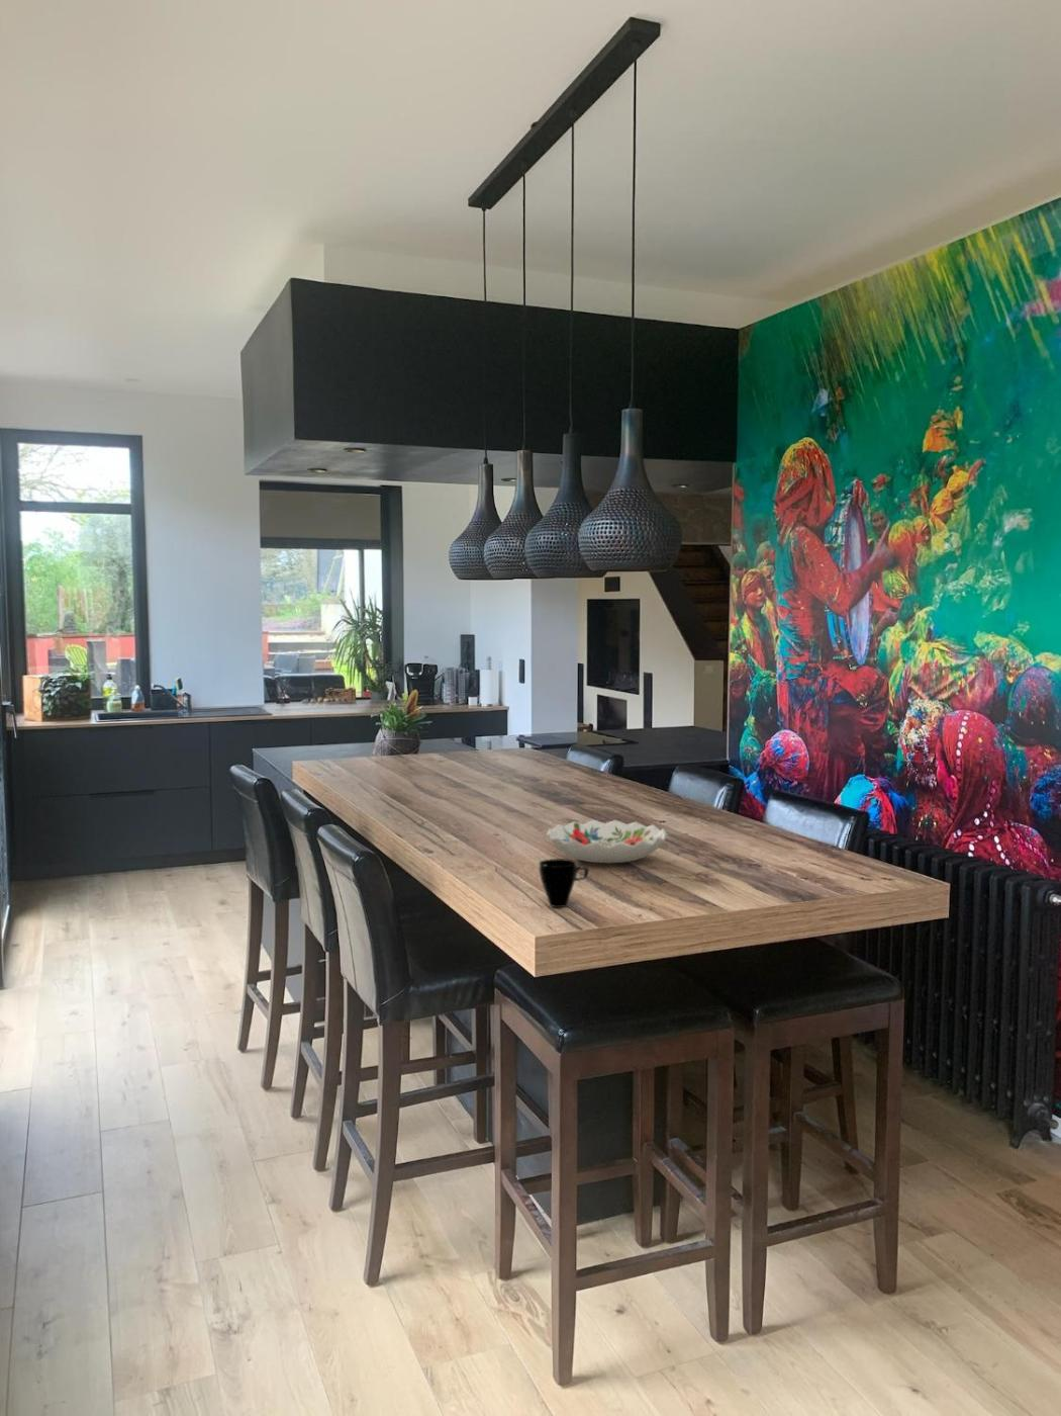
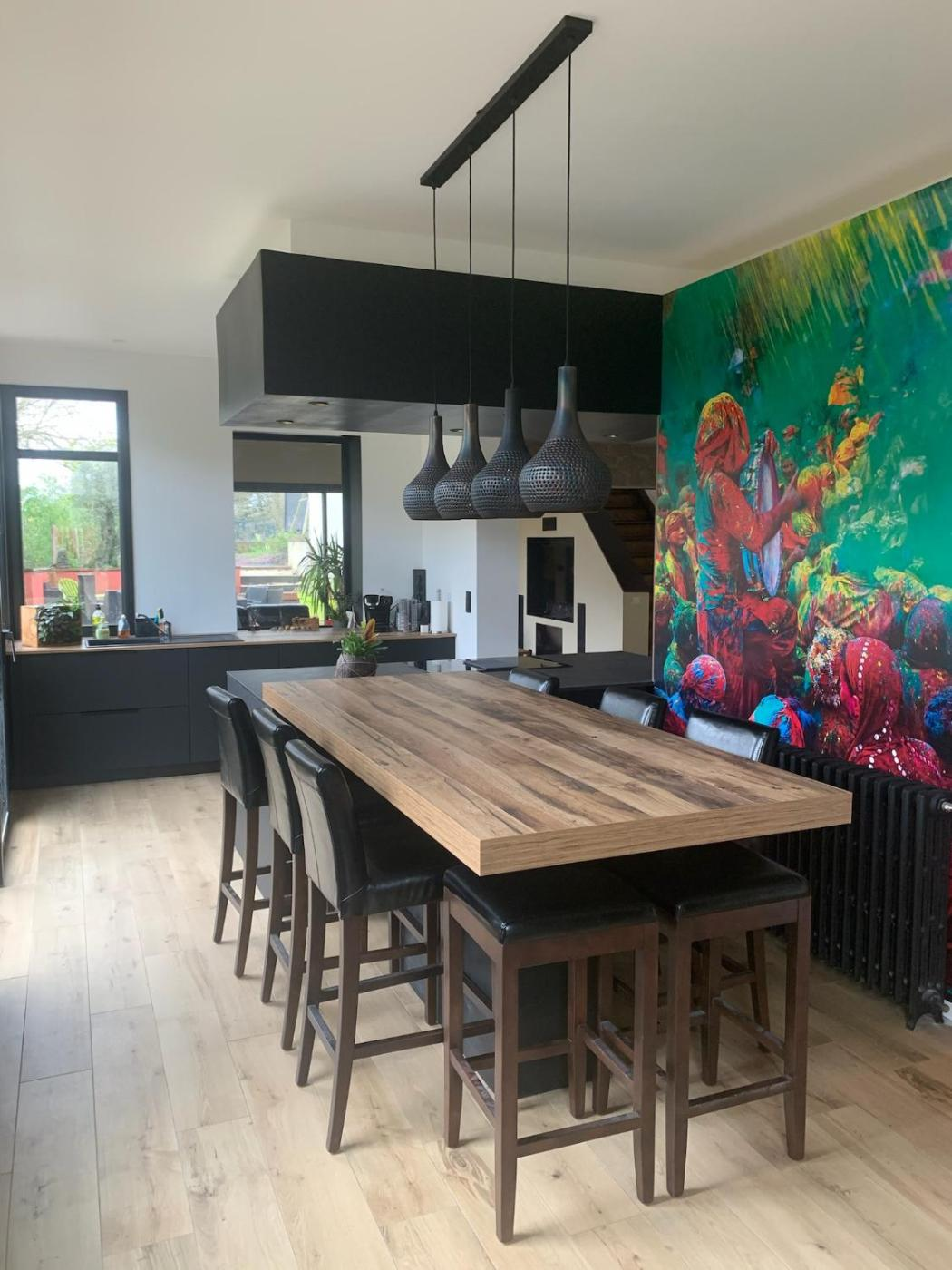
- cup [537,857,590,909]
- decorative bowl [546,819,669,864]
